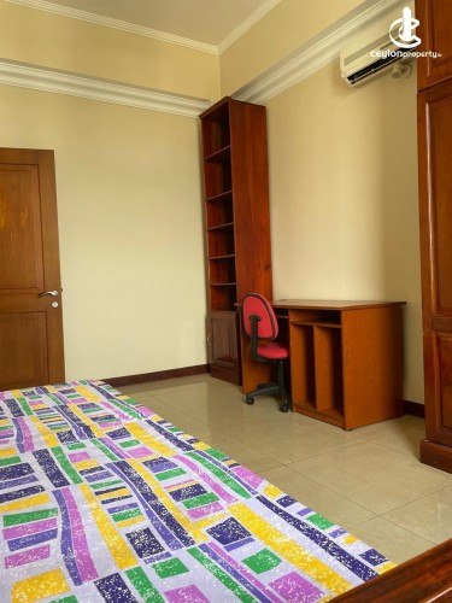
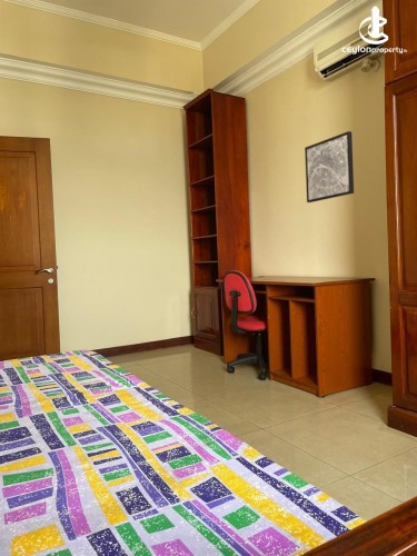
+ wall art [304,130,355,203]
